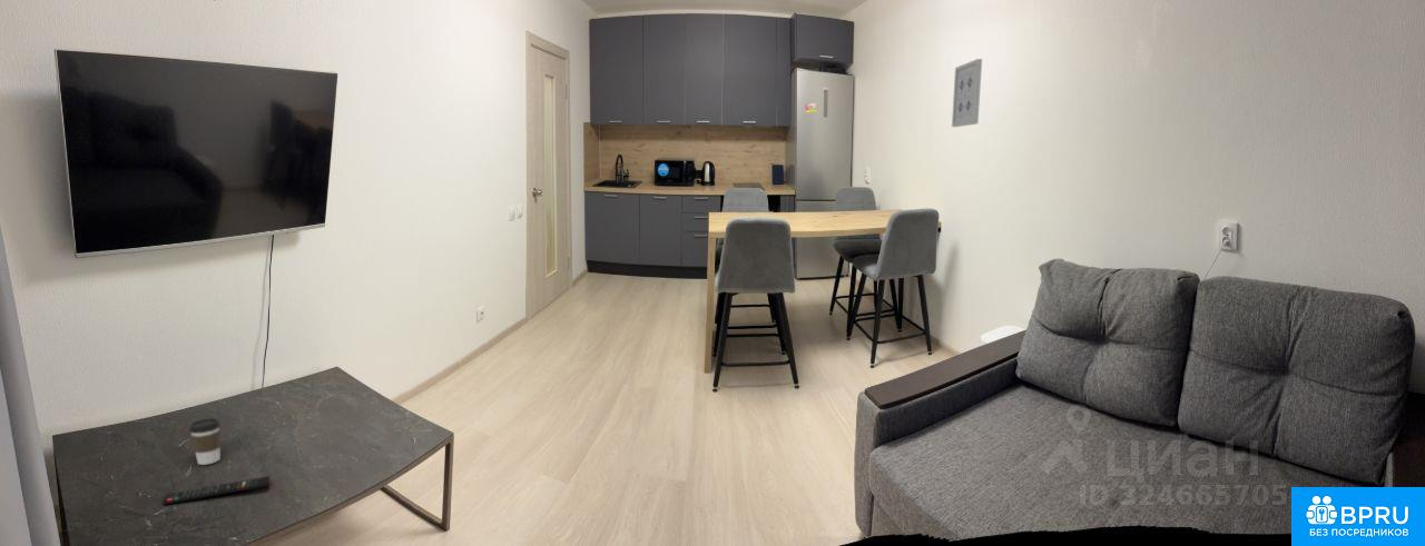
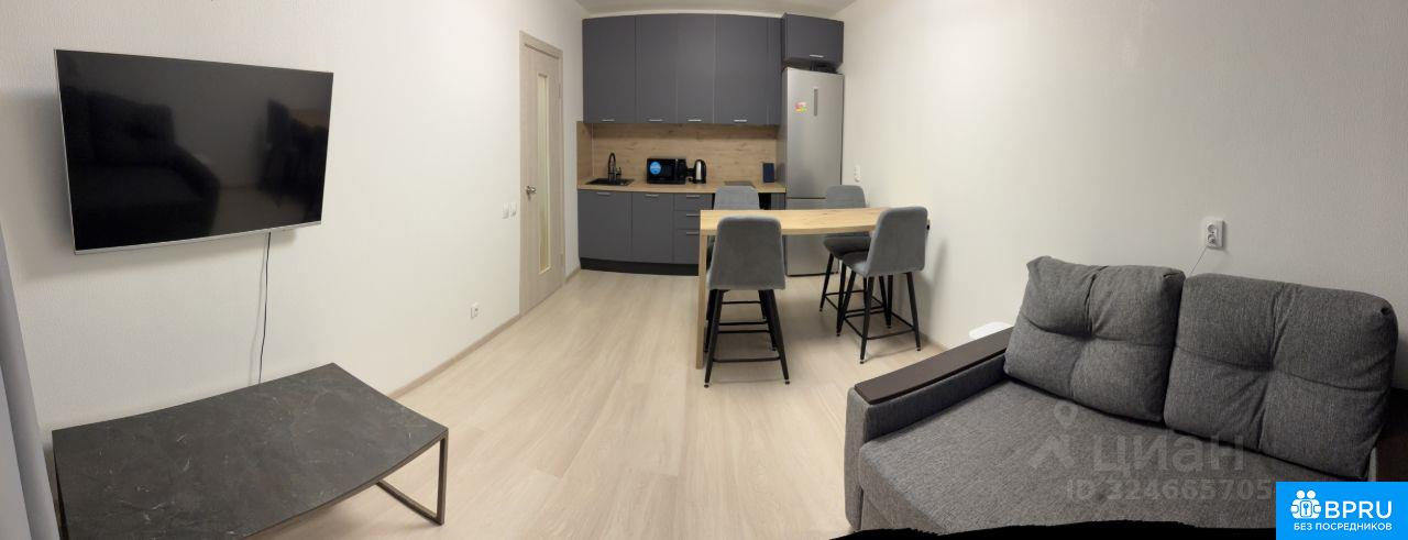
- coffee cup [188,417,222,466]
- remote control [163,475,271,506]
- wall art [951,58,983,128]
